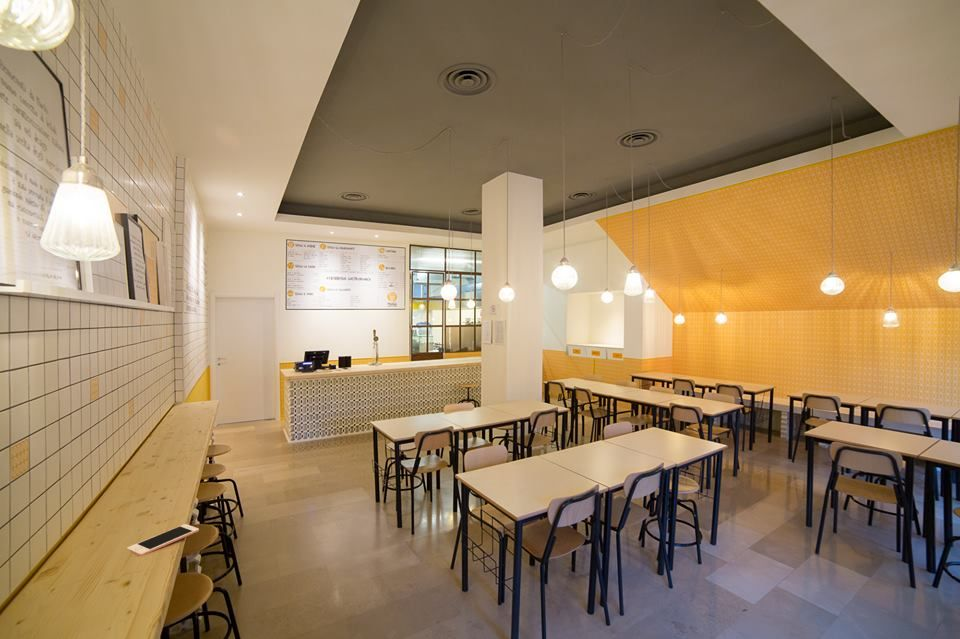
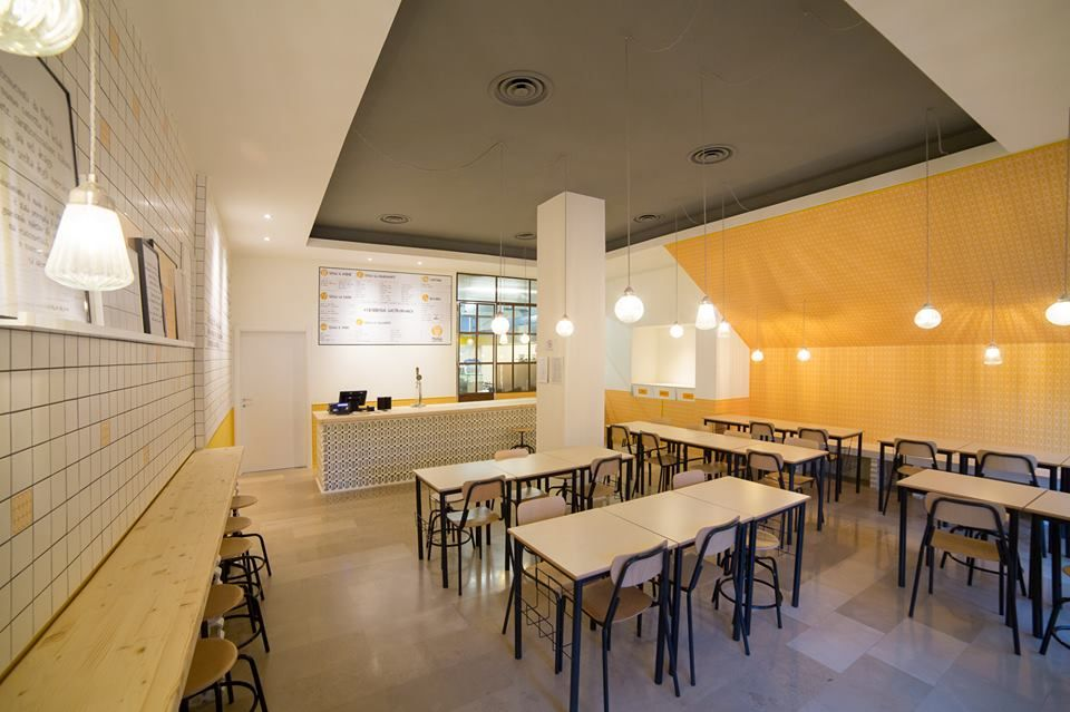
- cell phone [126,523,200,557]
